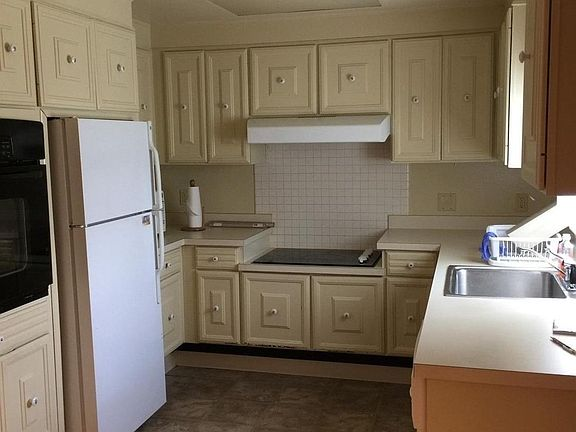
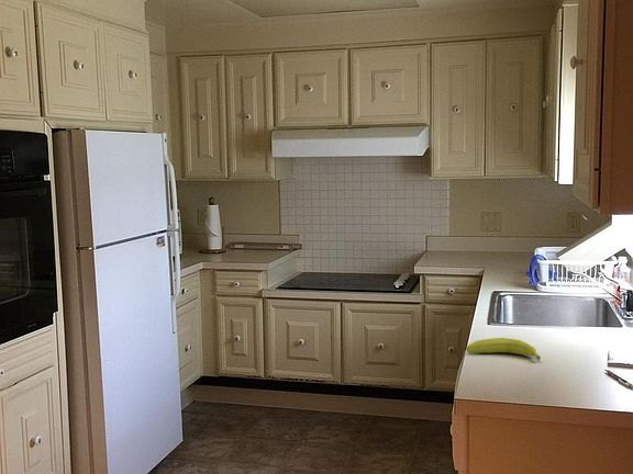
+ fruit [466,337,542,361]
